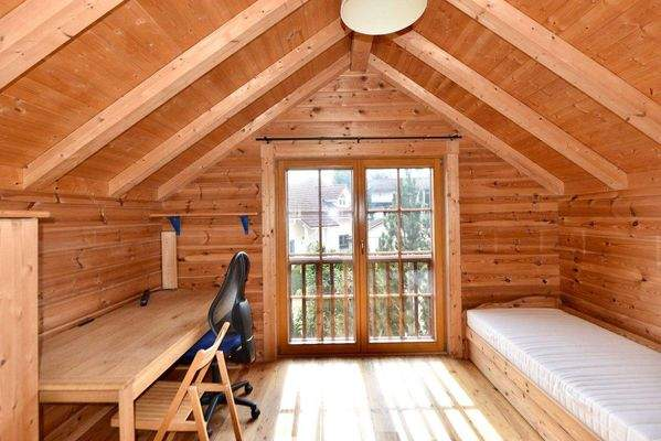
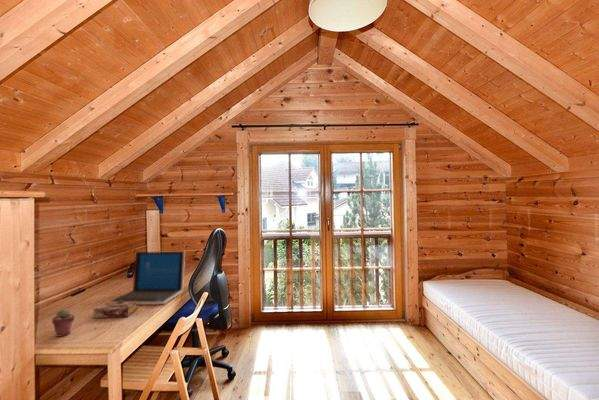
+ potted succulent [51,308,76,337]
+ book [92,301,139,319]
+ laptop [108,250,186,305]
